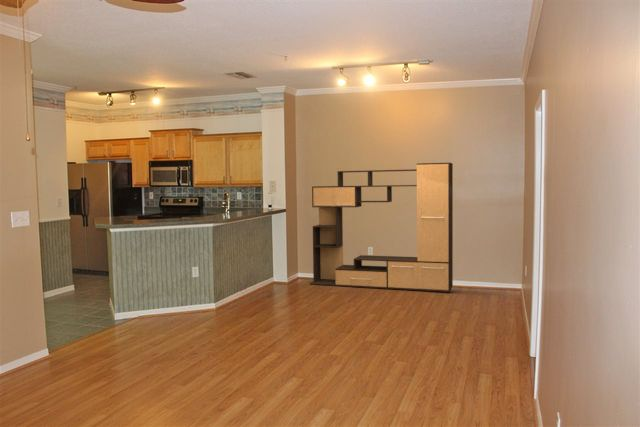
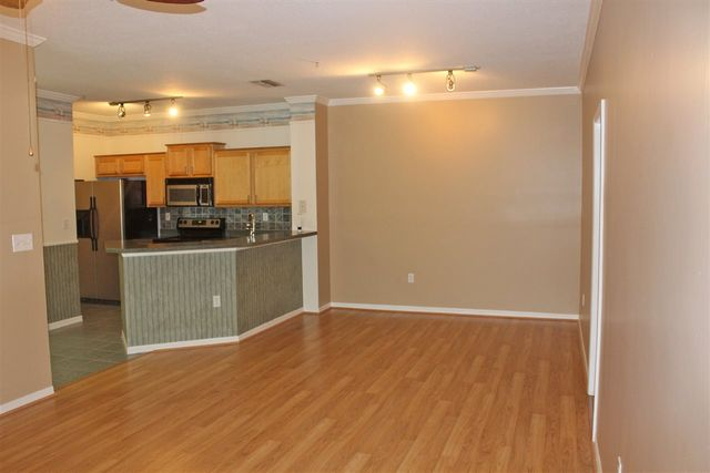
- media console [309,162,454,293]
